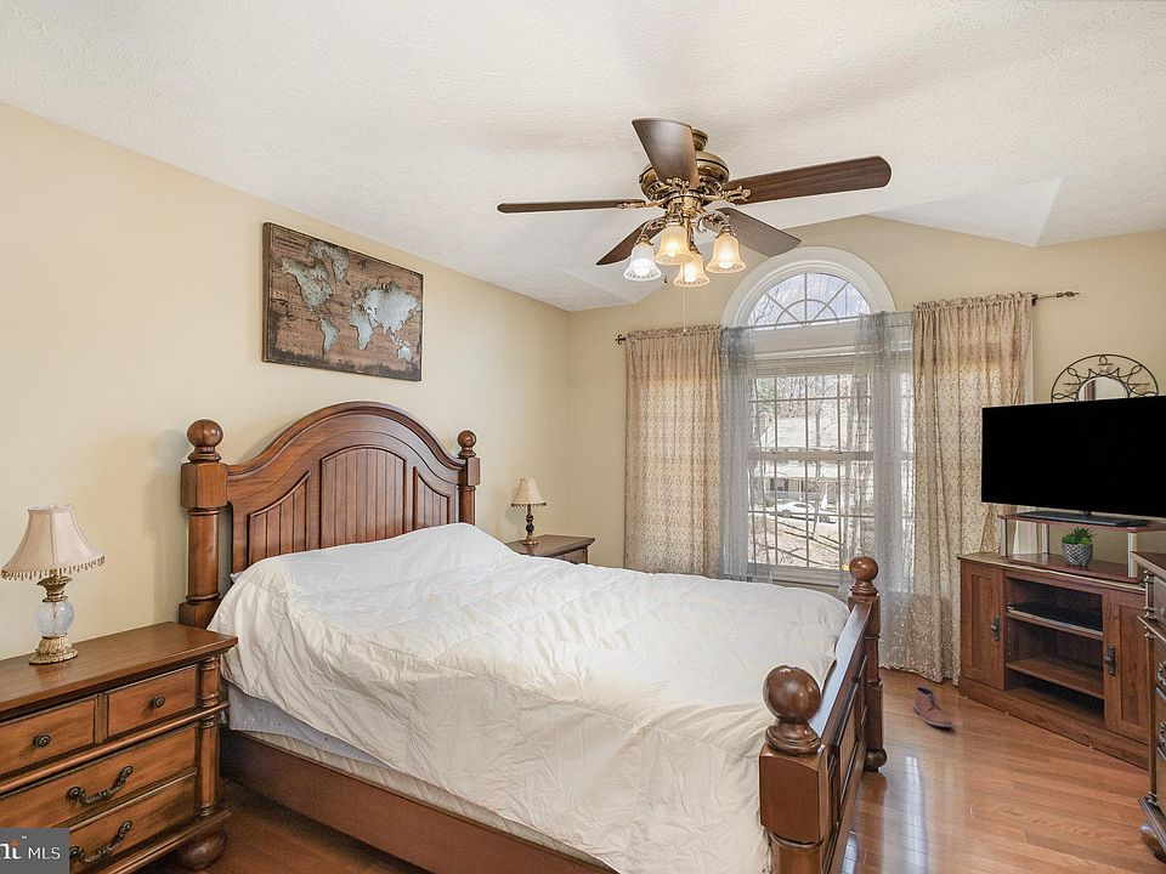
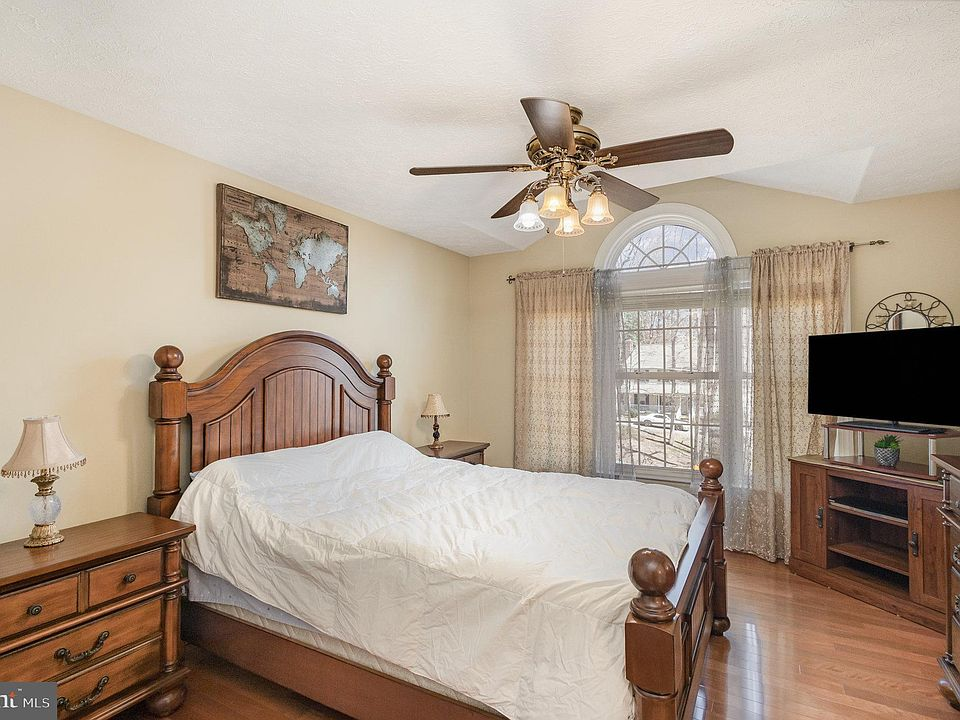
- shoe [912,683,955,728]
